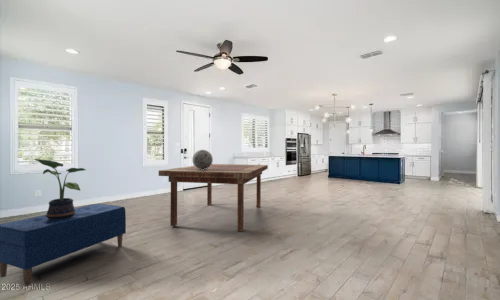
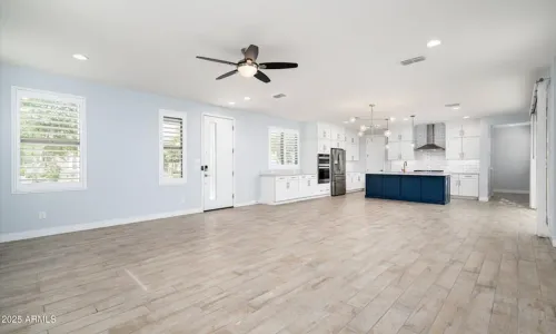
- bench [0,203,127,287]
- dining table [158,163,269,232]
- potted plant [33,158,87,220]
- decorative globe [191,149,214,170]
